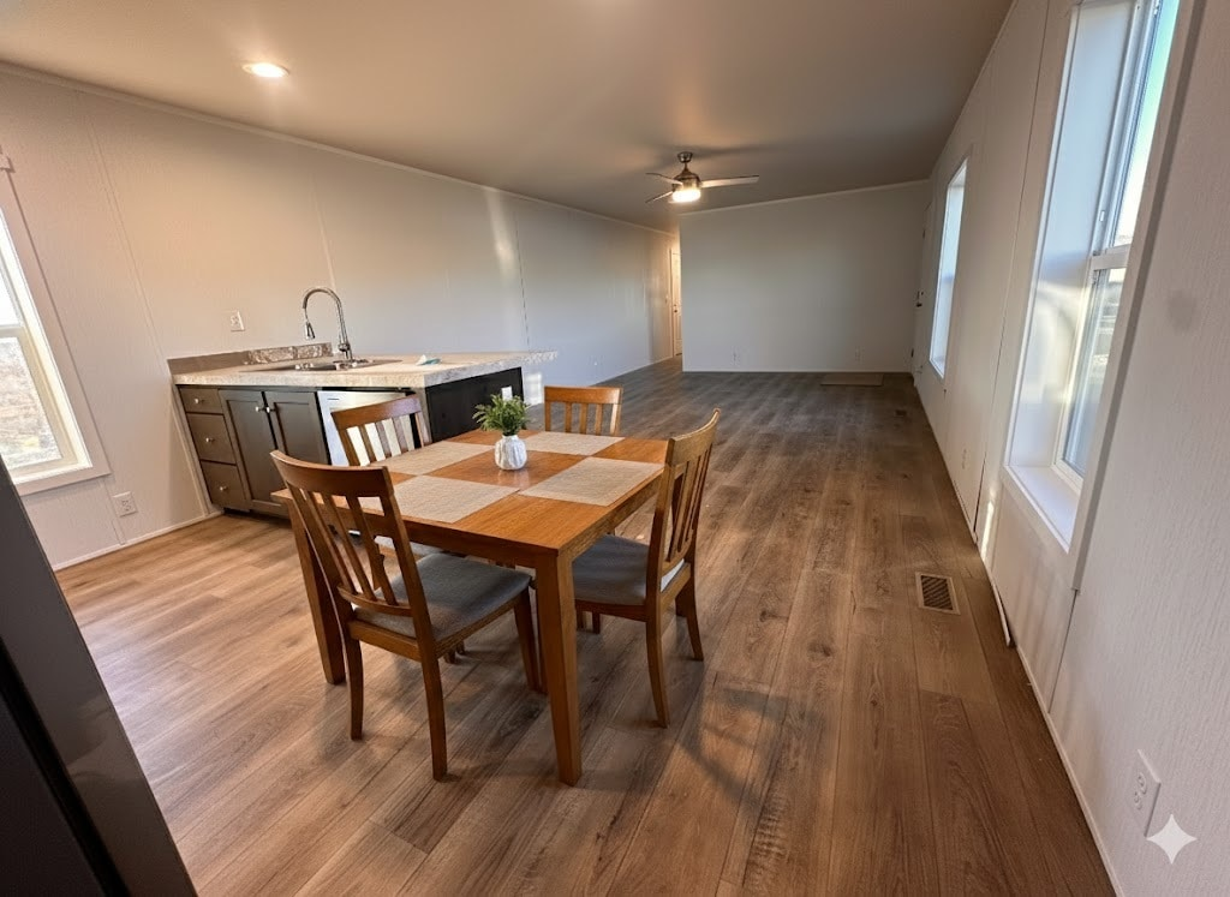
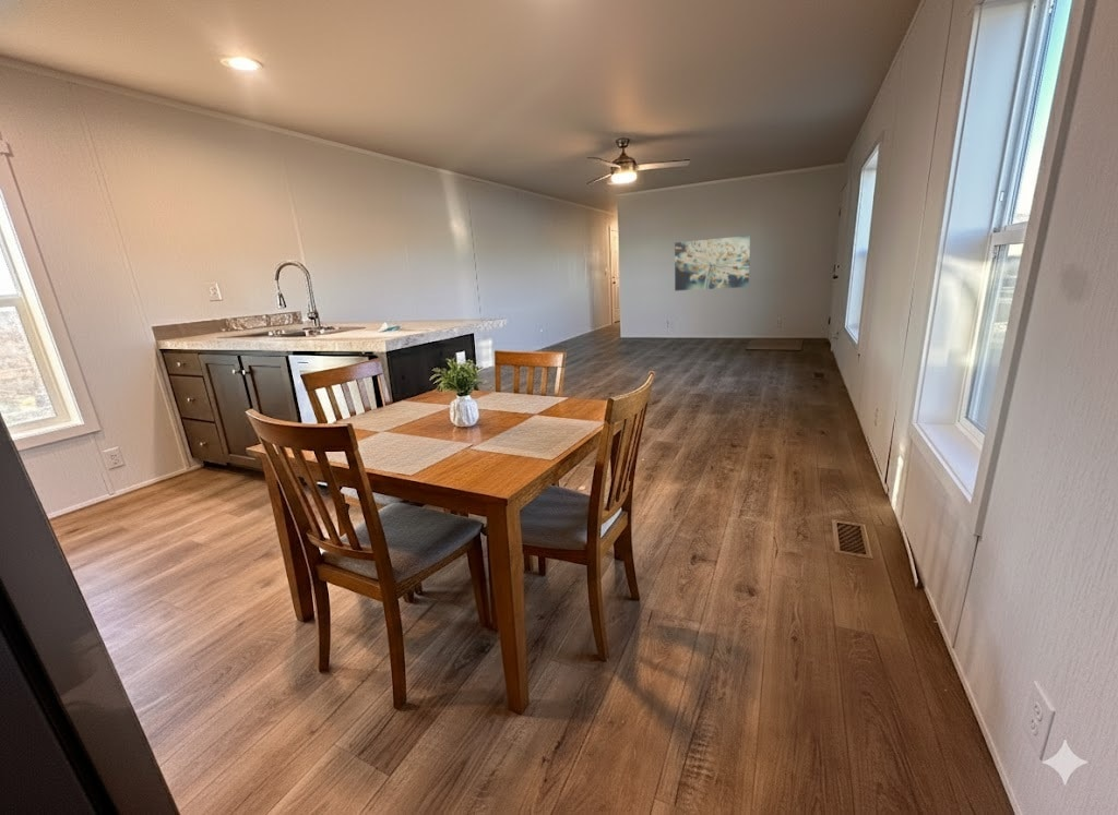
+ wall art [674,235,751,292]
